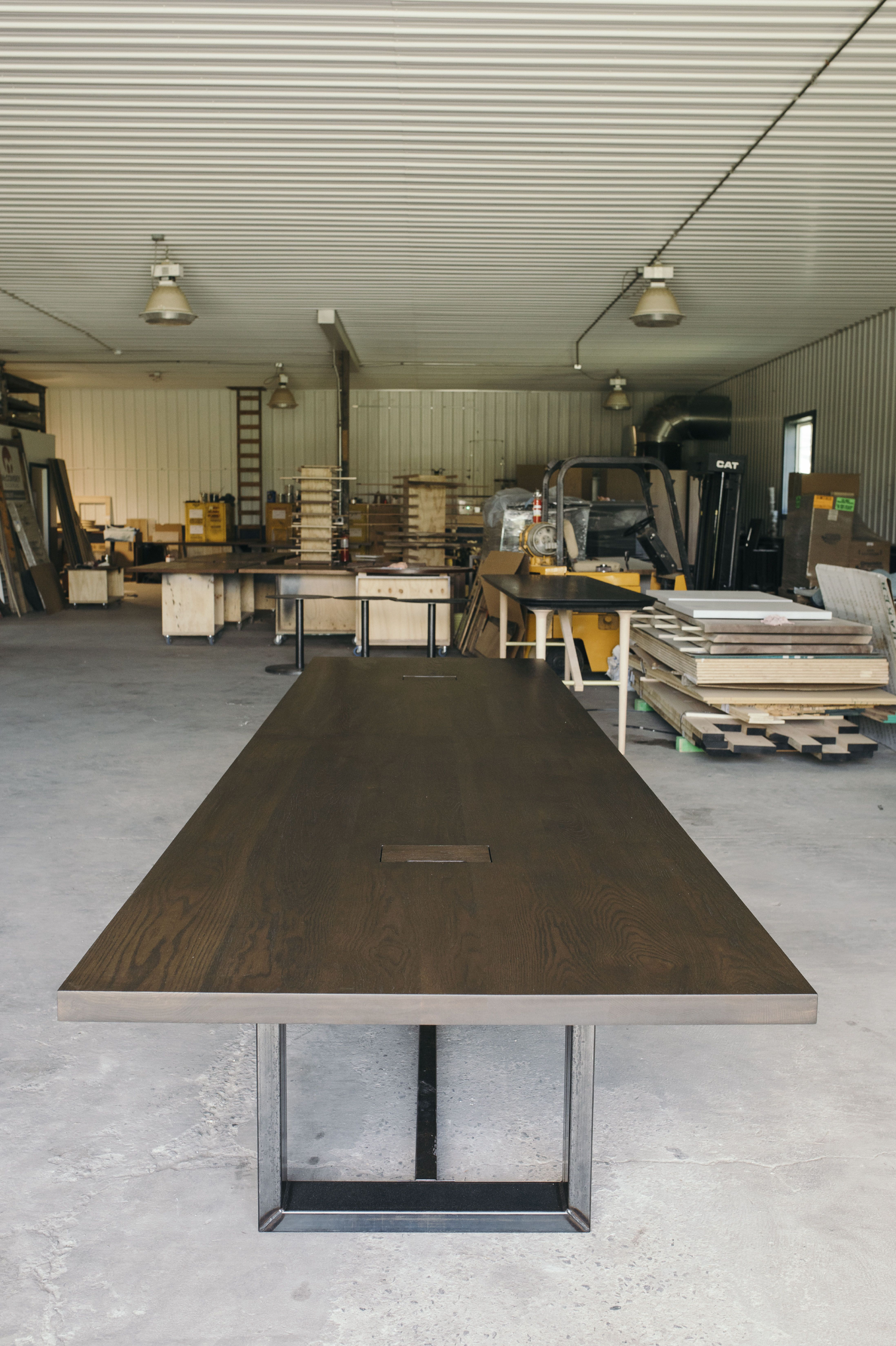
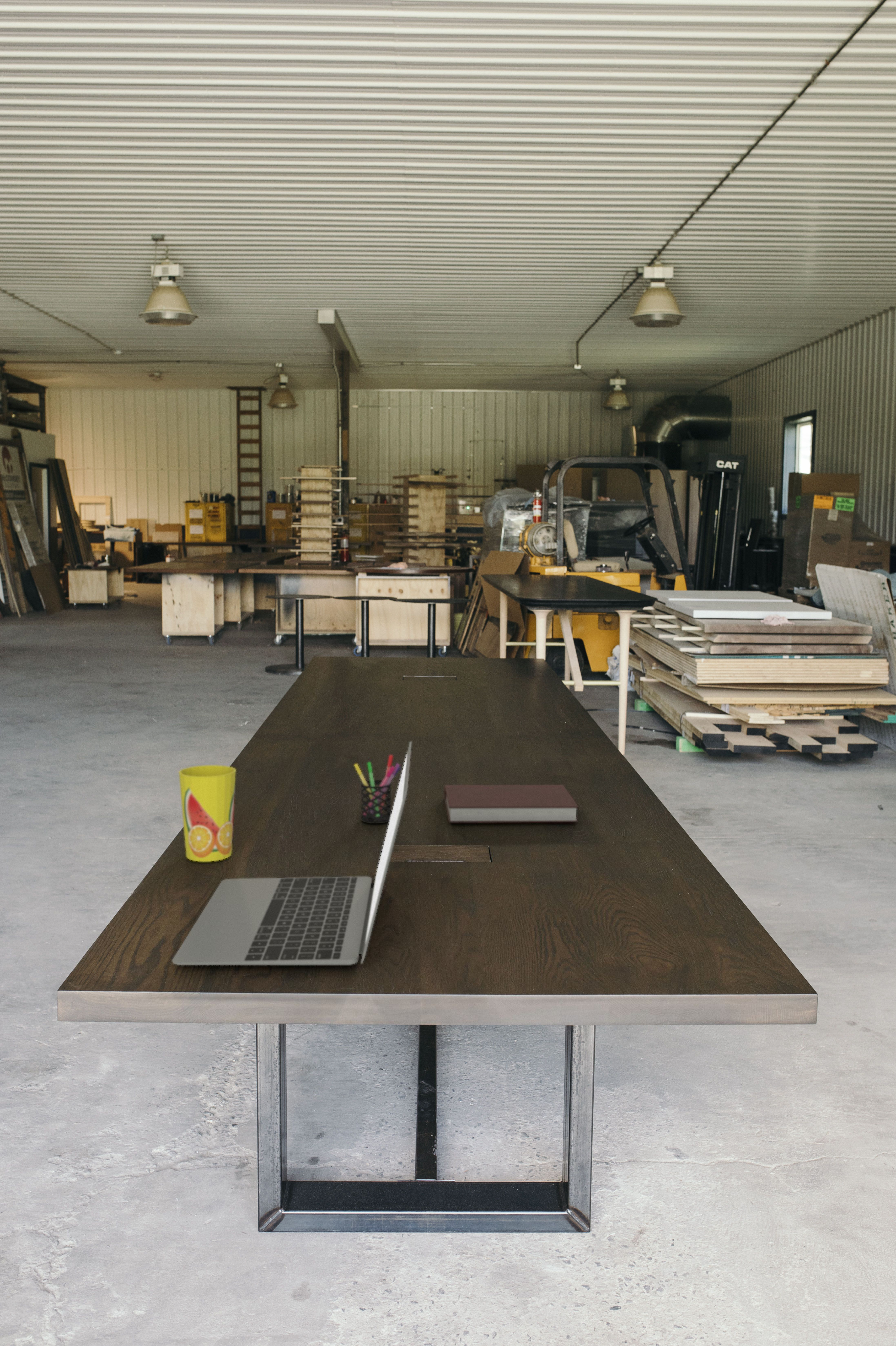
+ notebook [444,784,579,823]
+ laptop [172,741,412,965]
+ cup [178,765,236,862]
+ pen holder [354,755,401,824]
